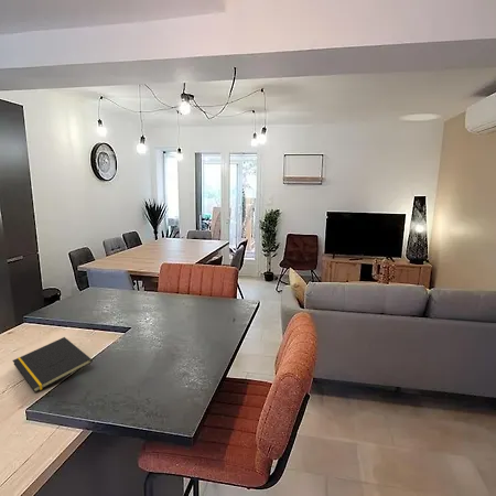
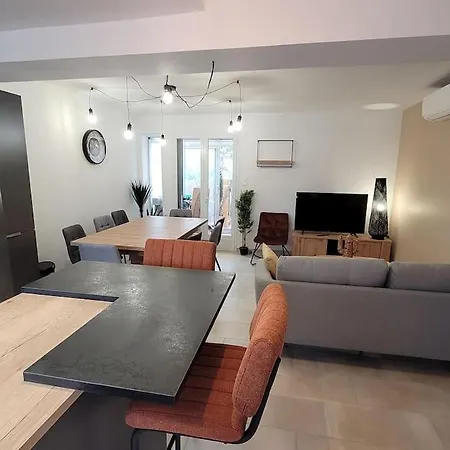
- notepad [11,336,94,393]
